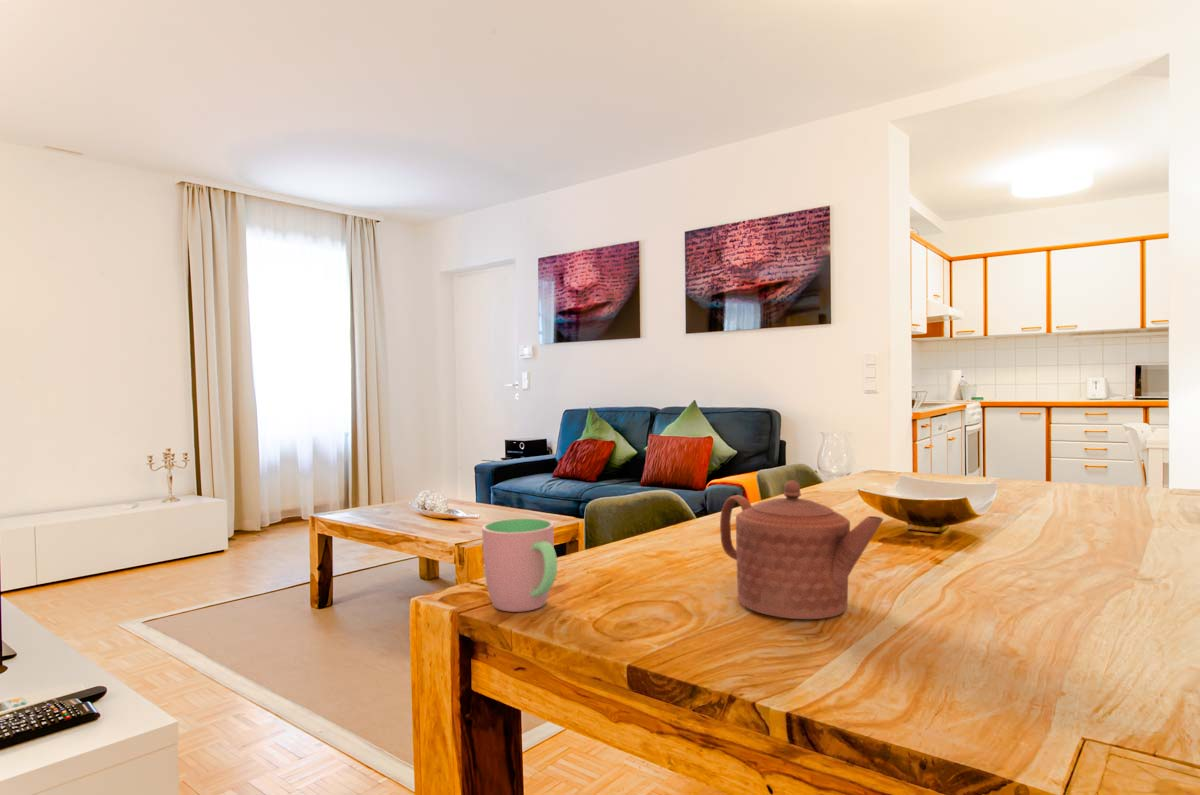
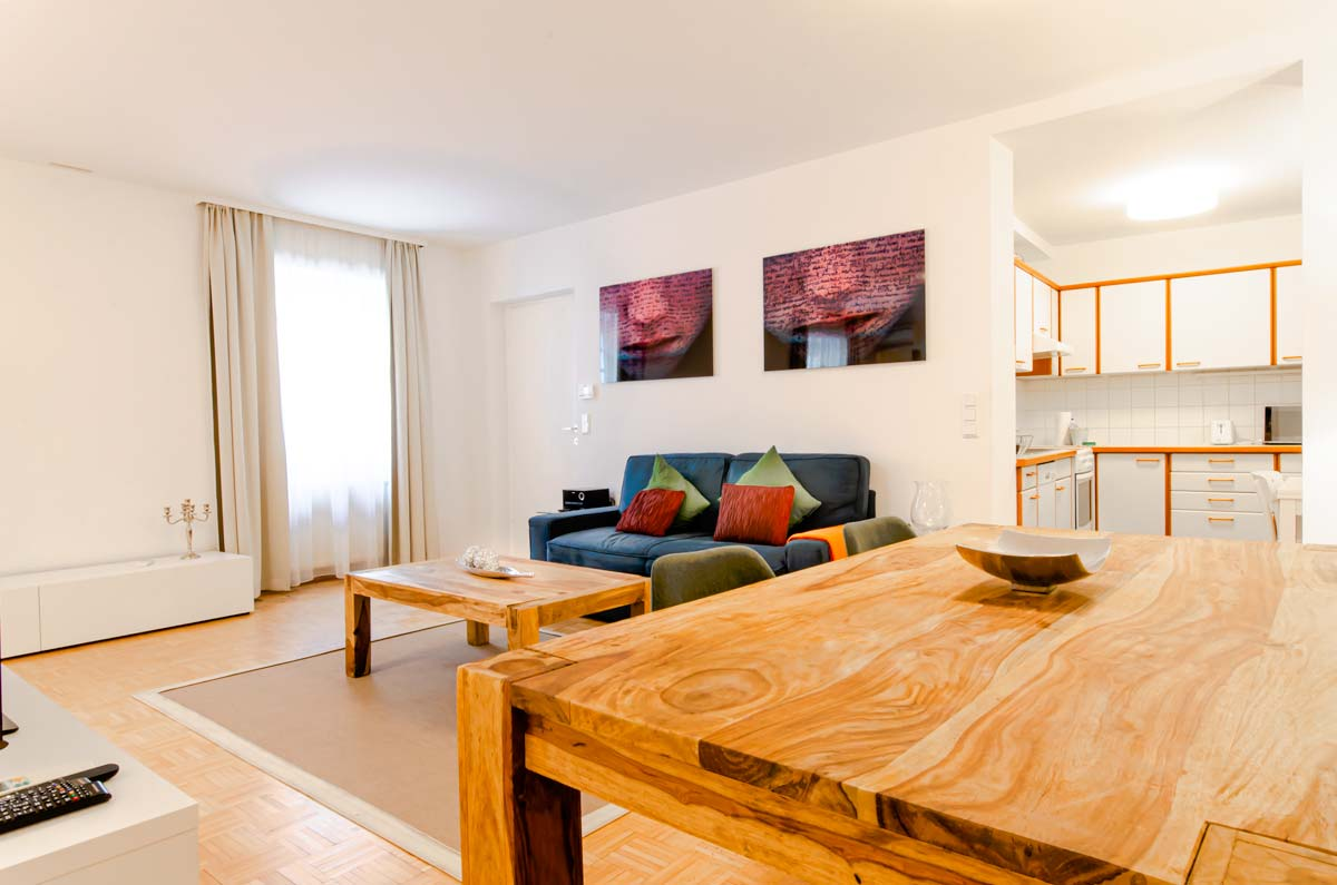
- cup [481,517,558,613]
- teapot [719,479,884,620]
